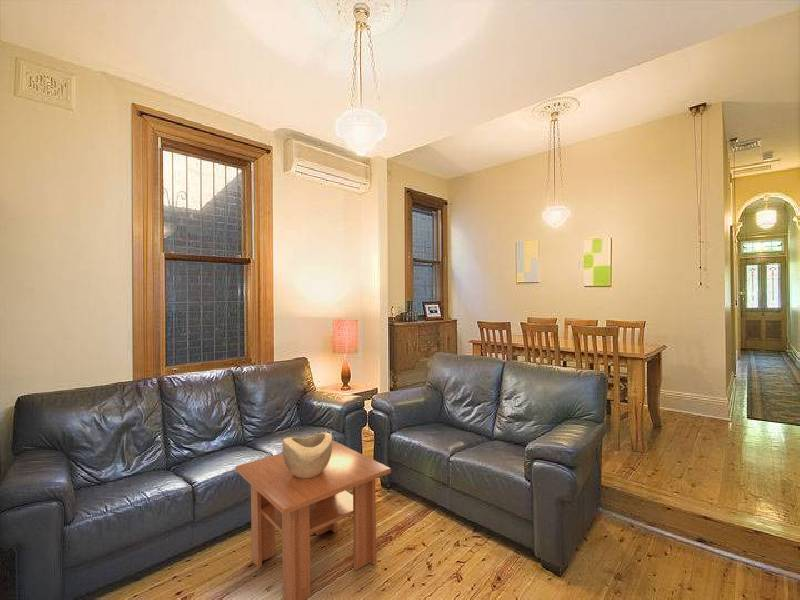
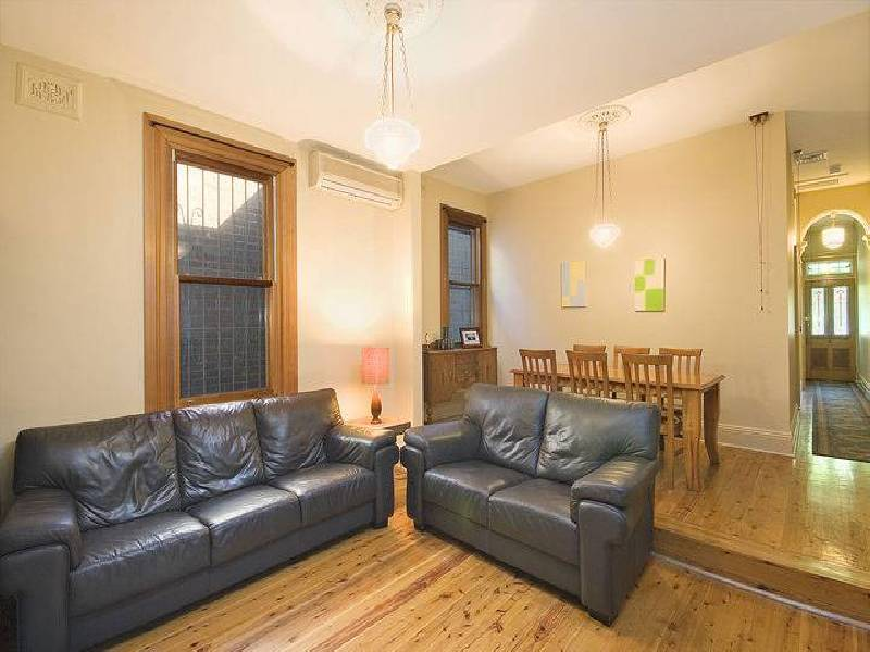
- coffee table [235,439,392,600]
- decorative bowl [282,432,333,478]
